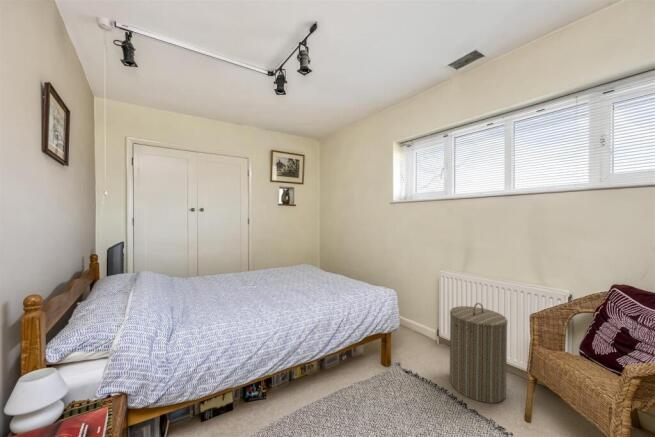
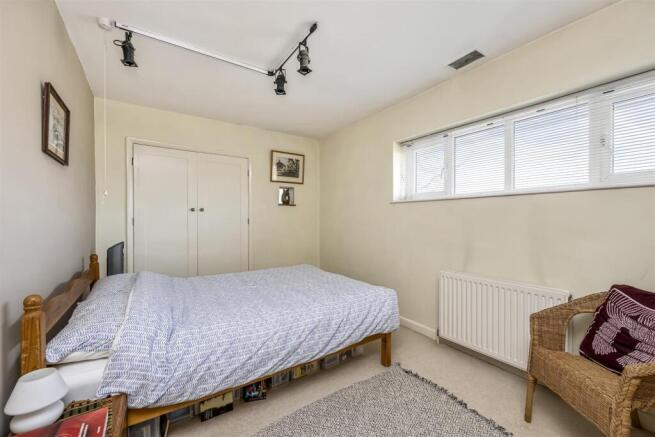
- laundry hamper [449,302,508,404]
